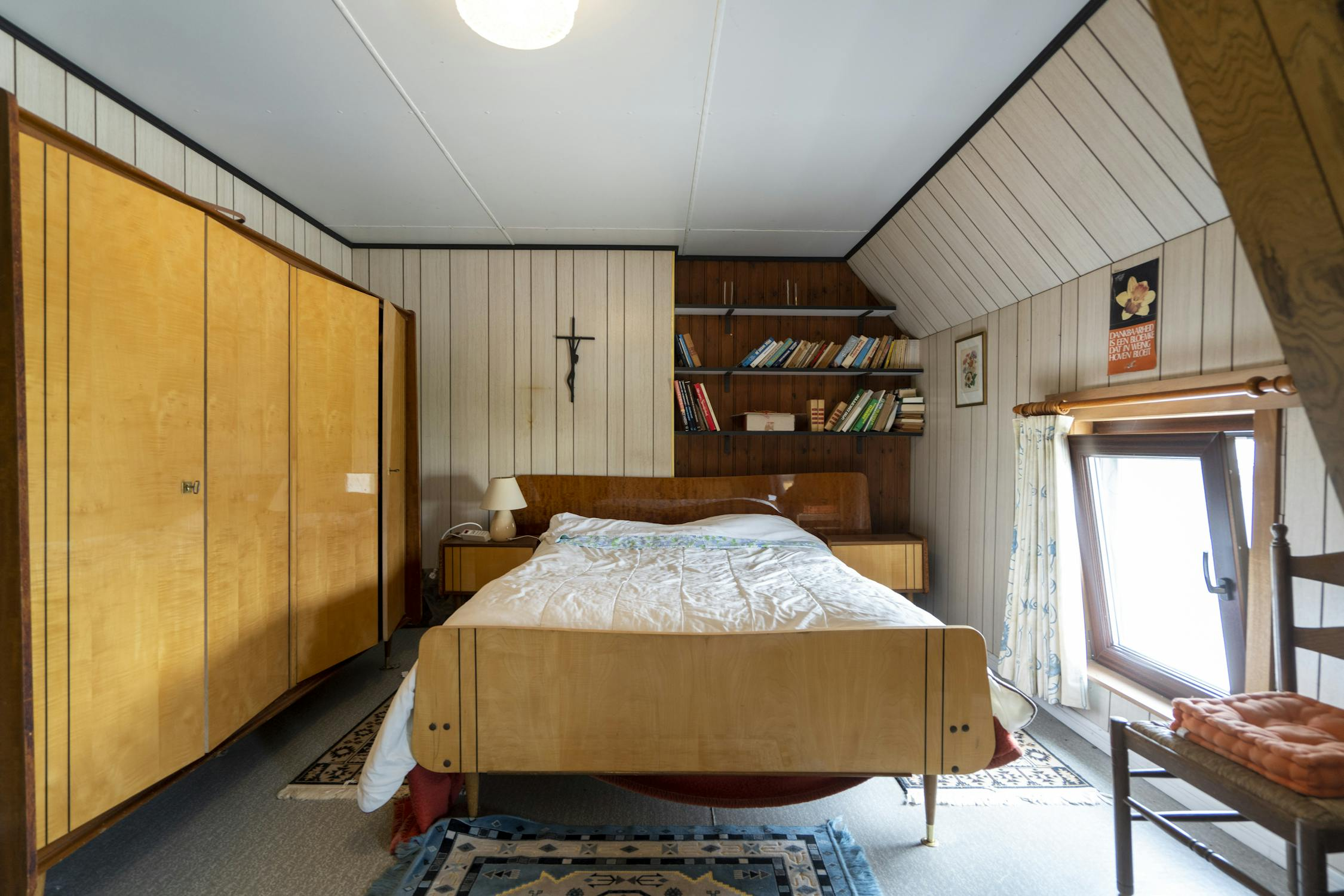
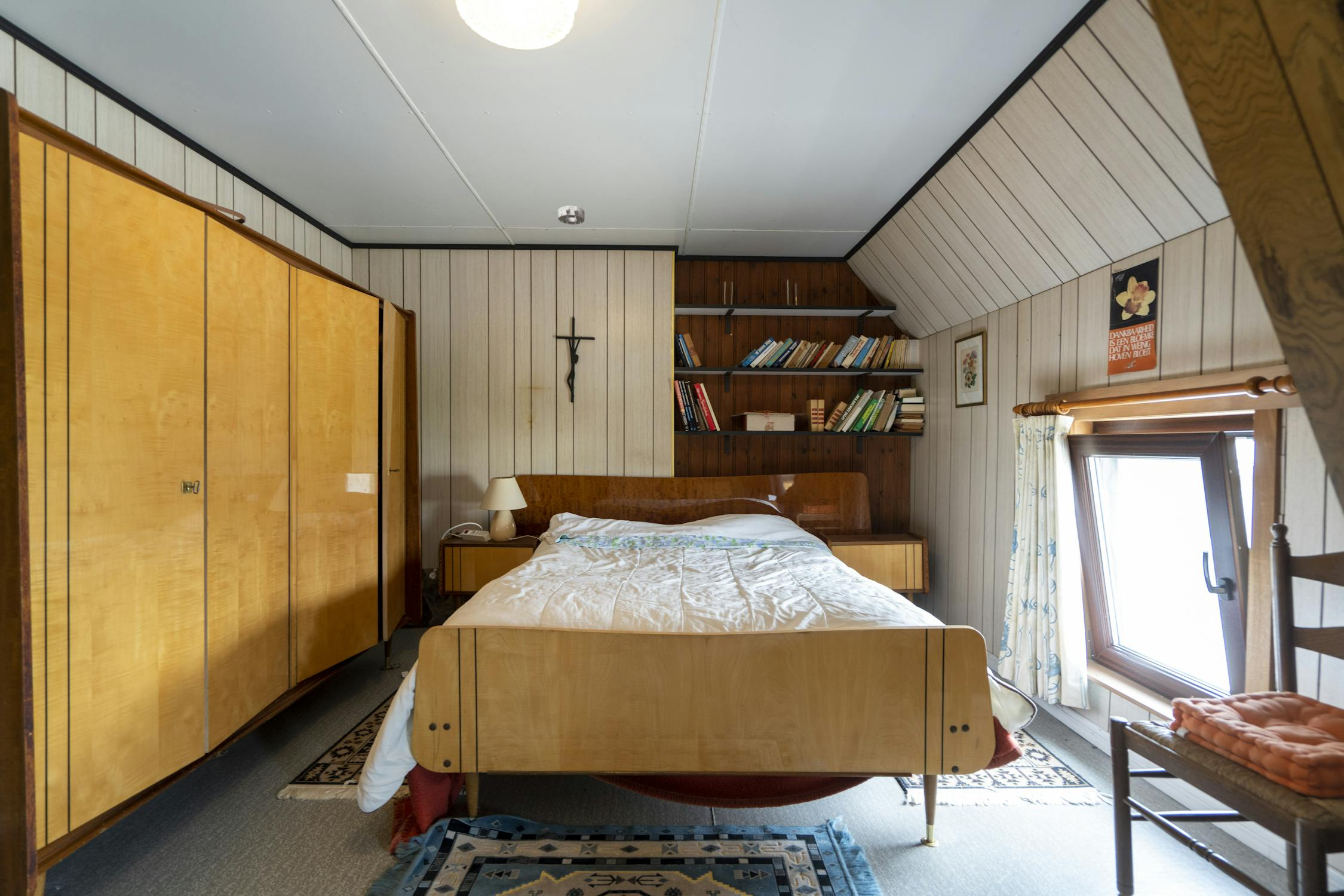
+ smoke detector [557,205,585,225]
